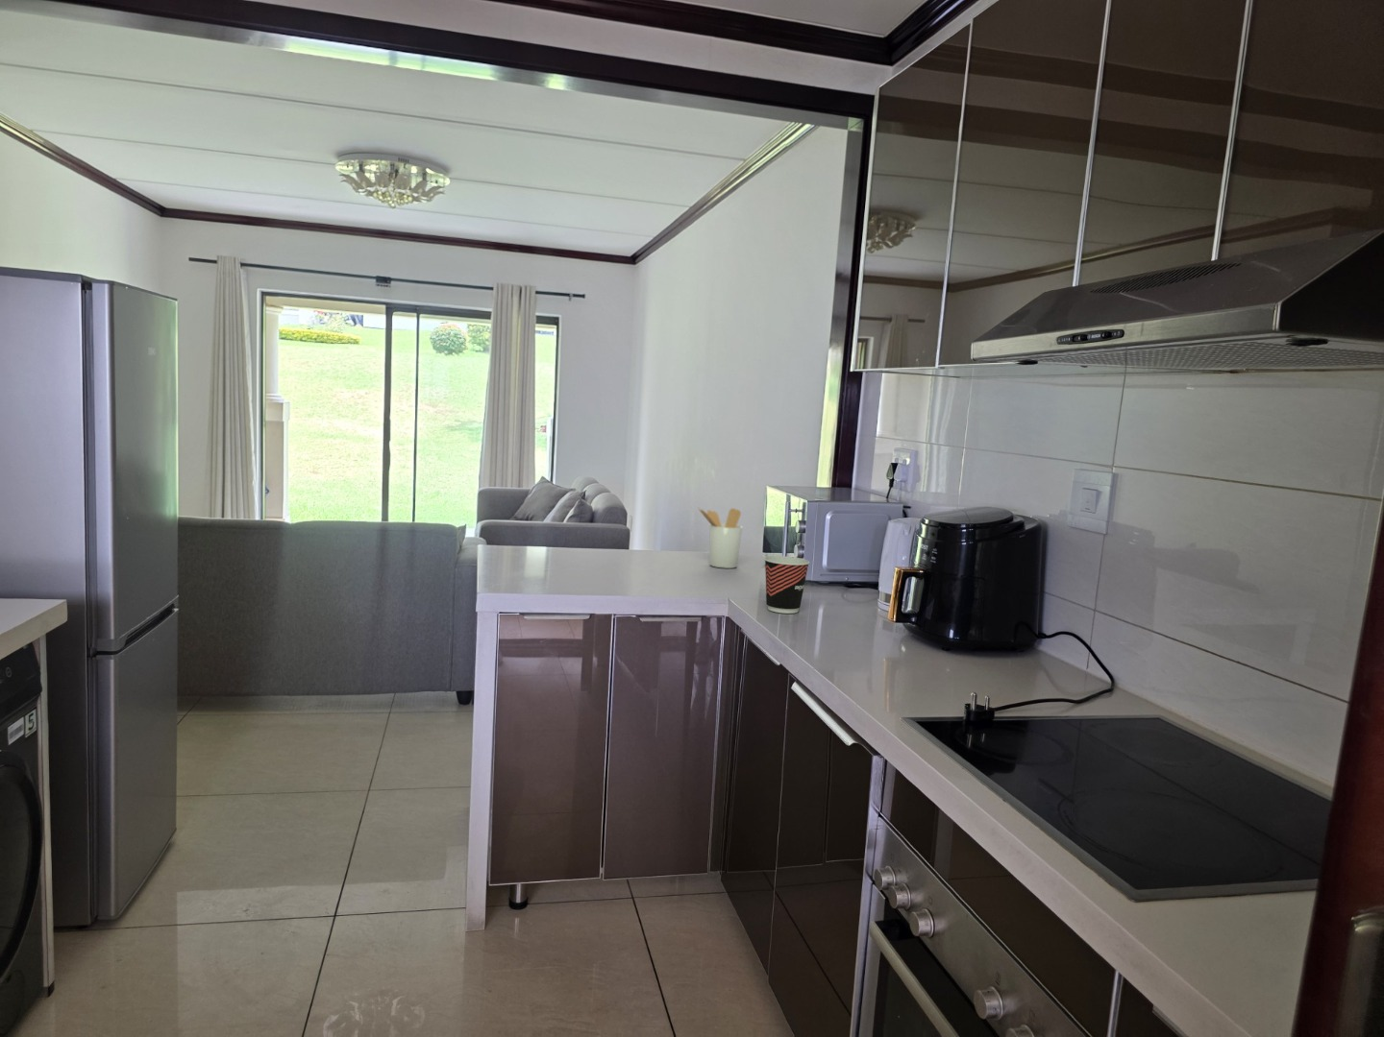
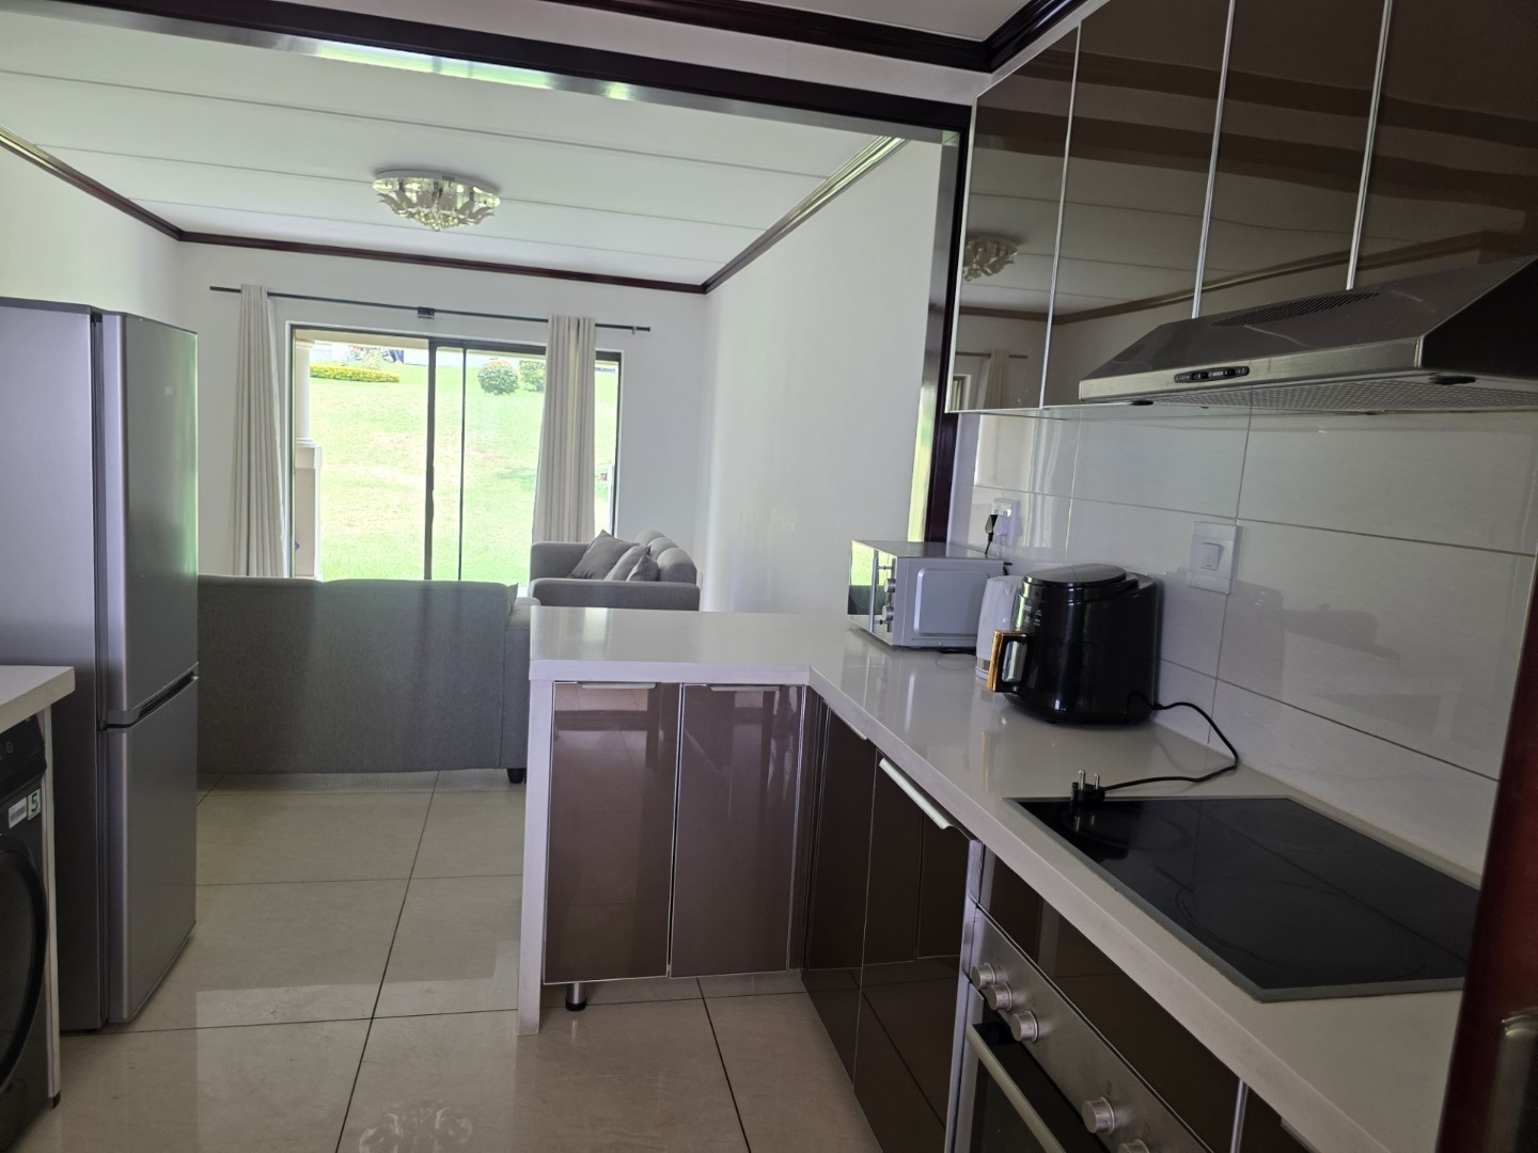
- utensil holder [696,507,743,570]
- cup [763,554,810,614]
